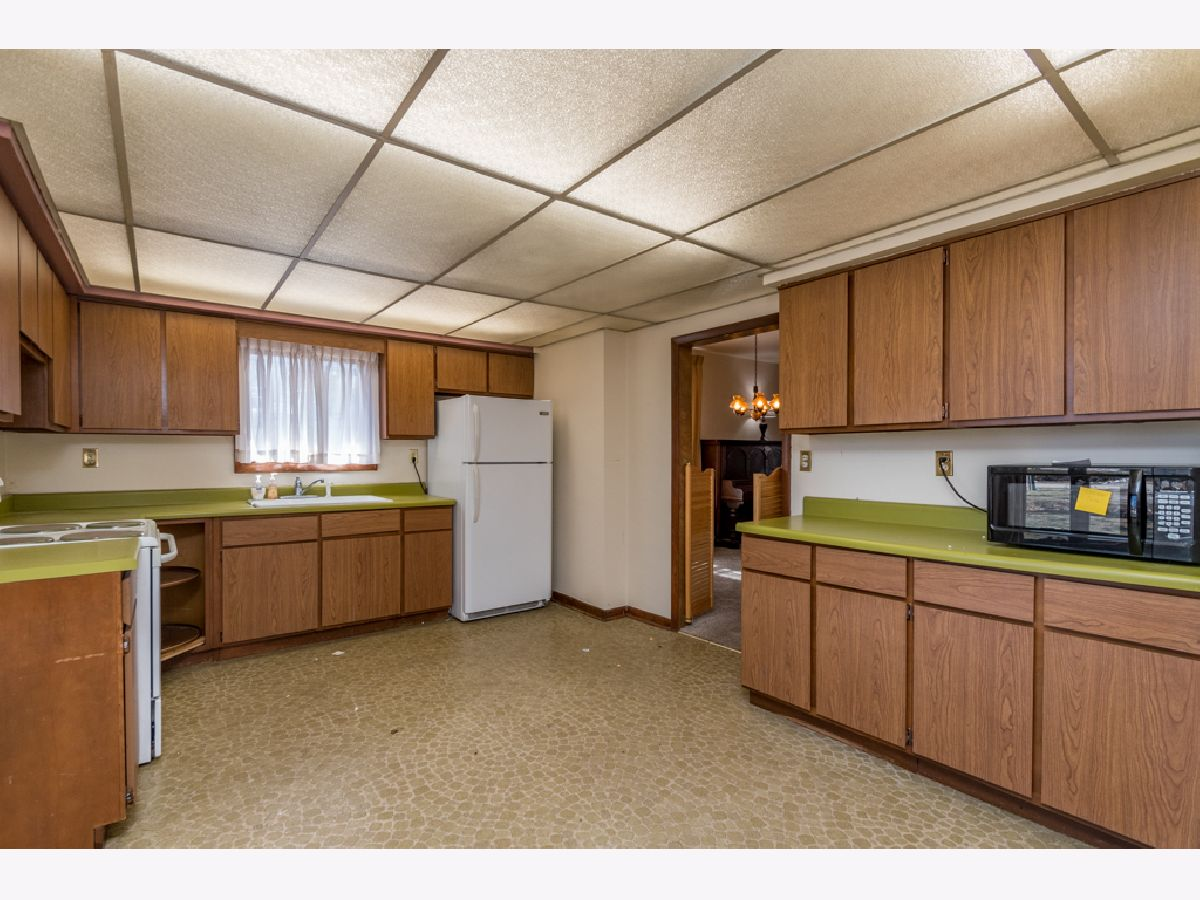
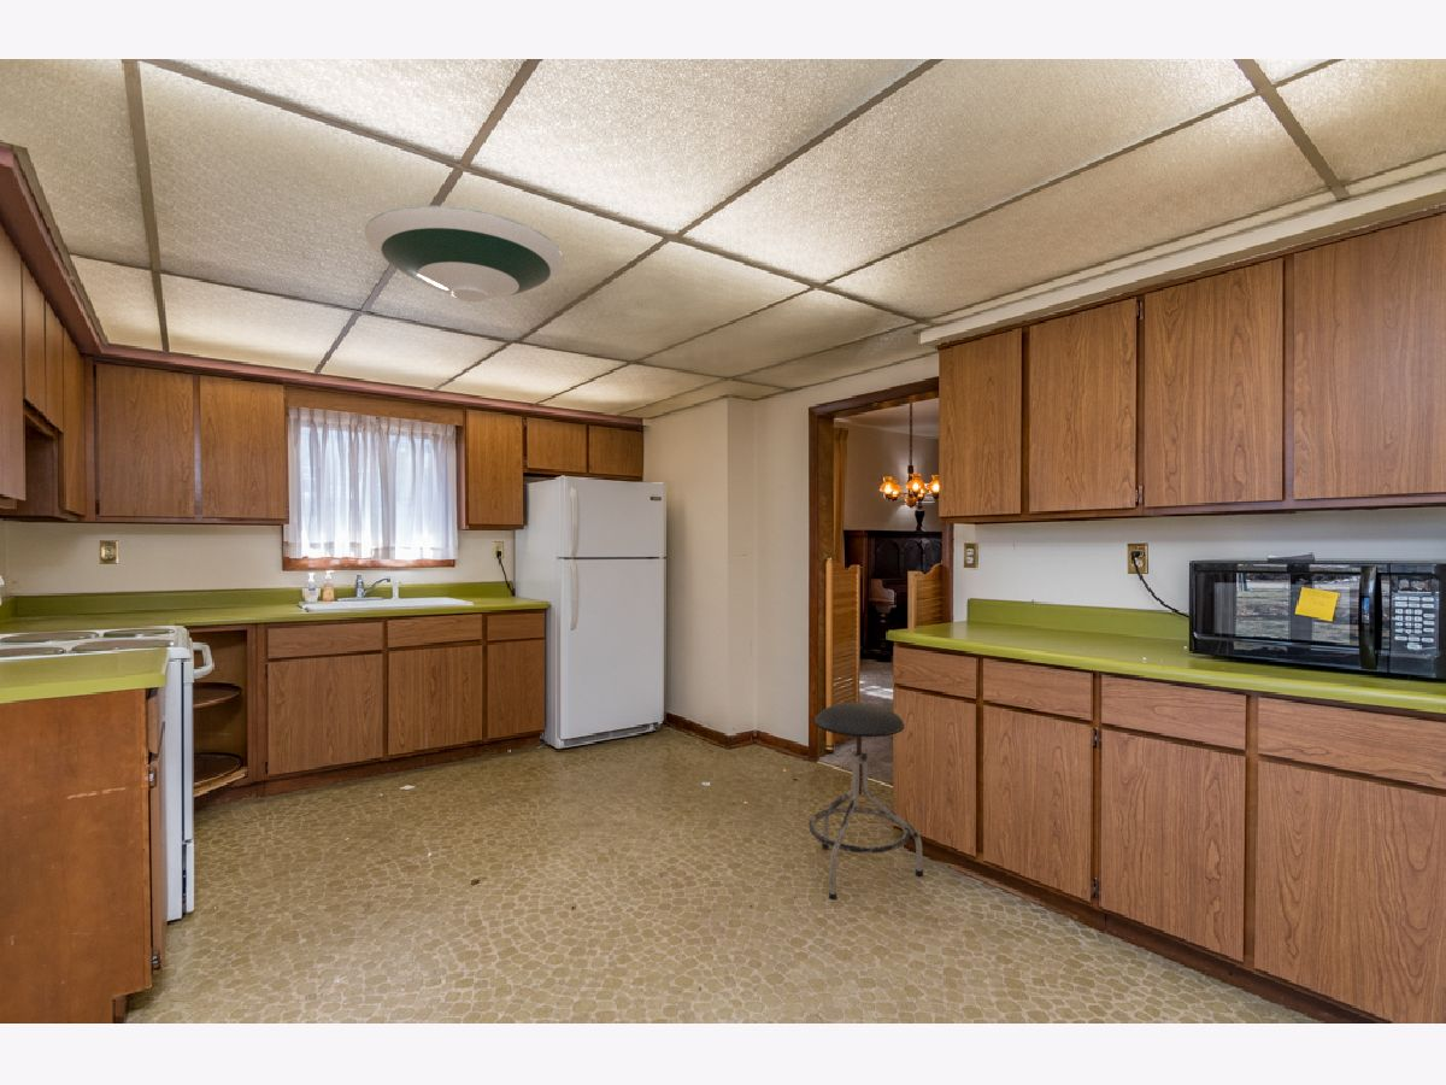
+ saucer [364,205,565,303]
+ stool [807,702,924,901]
